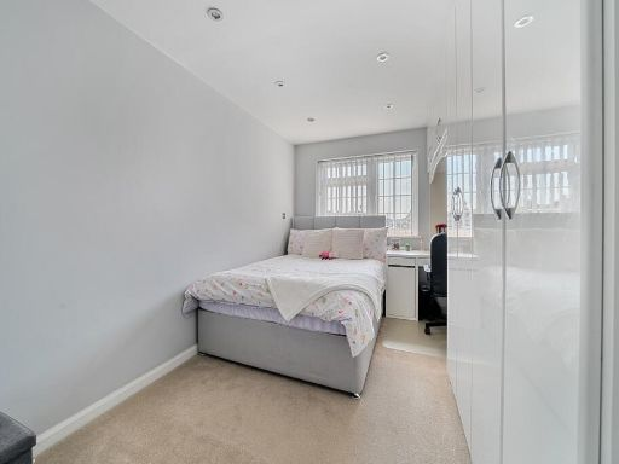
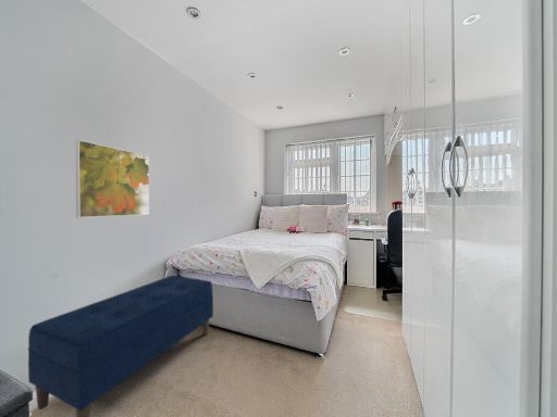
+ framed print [75,139,150,218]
+ bench [27,275,214,417]
